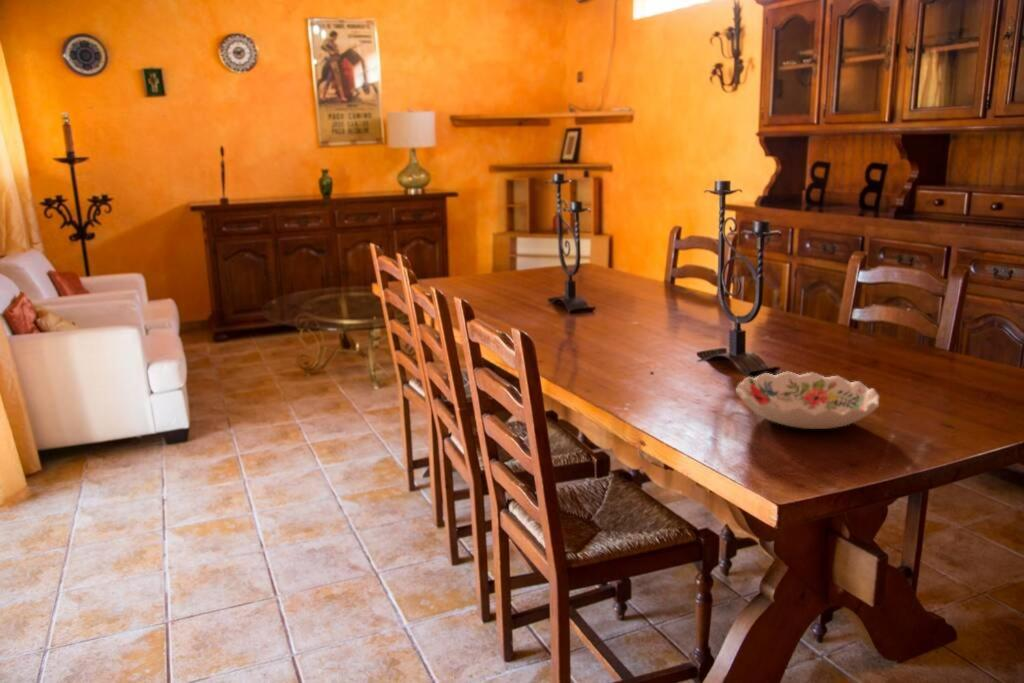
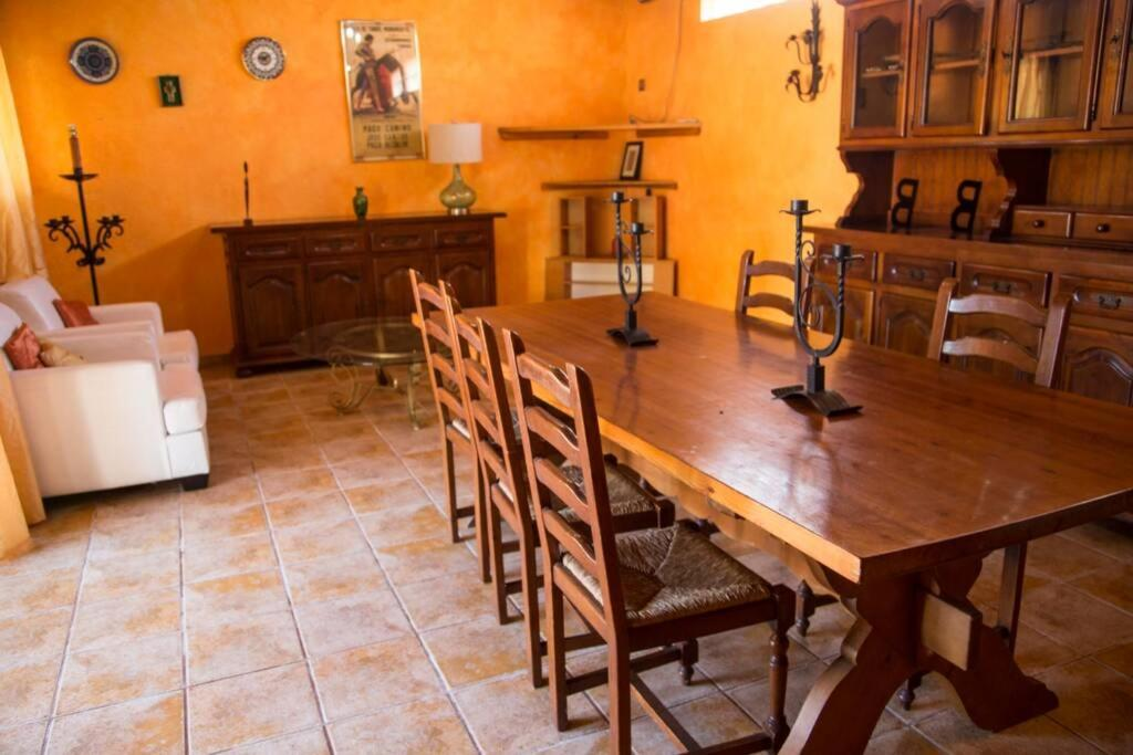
- decorative bowl [735,370,880,430]
